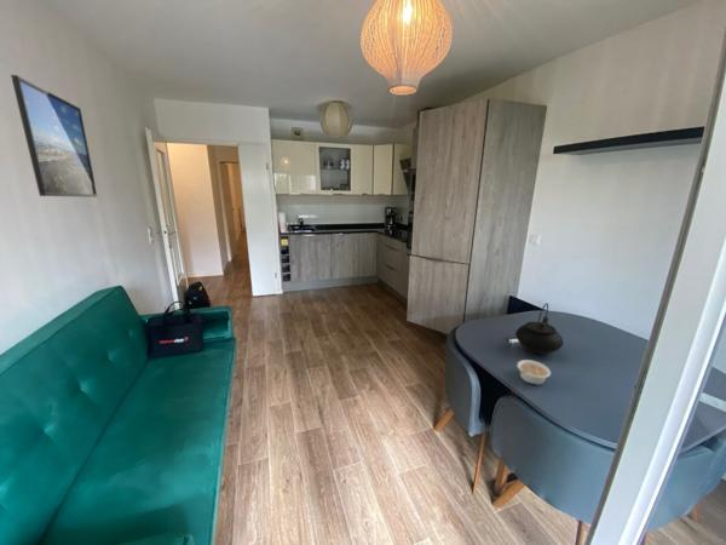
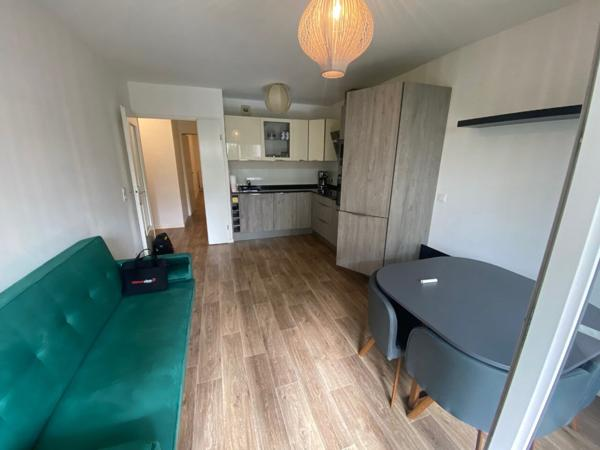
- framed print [10,74,99,199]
- legume [515,358,552,386]
- teapot [514,302,565,355]
